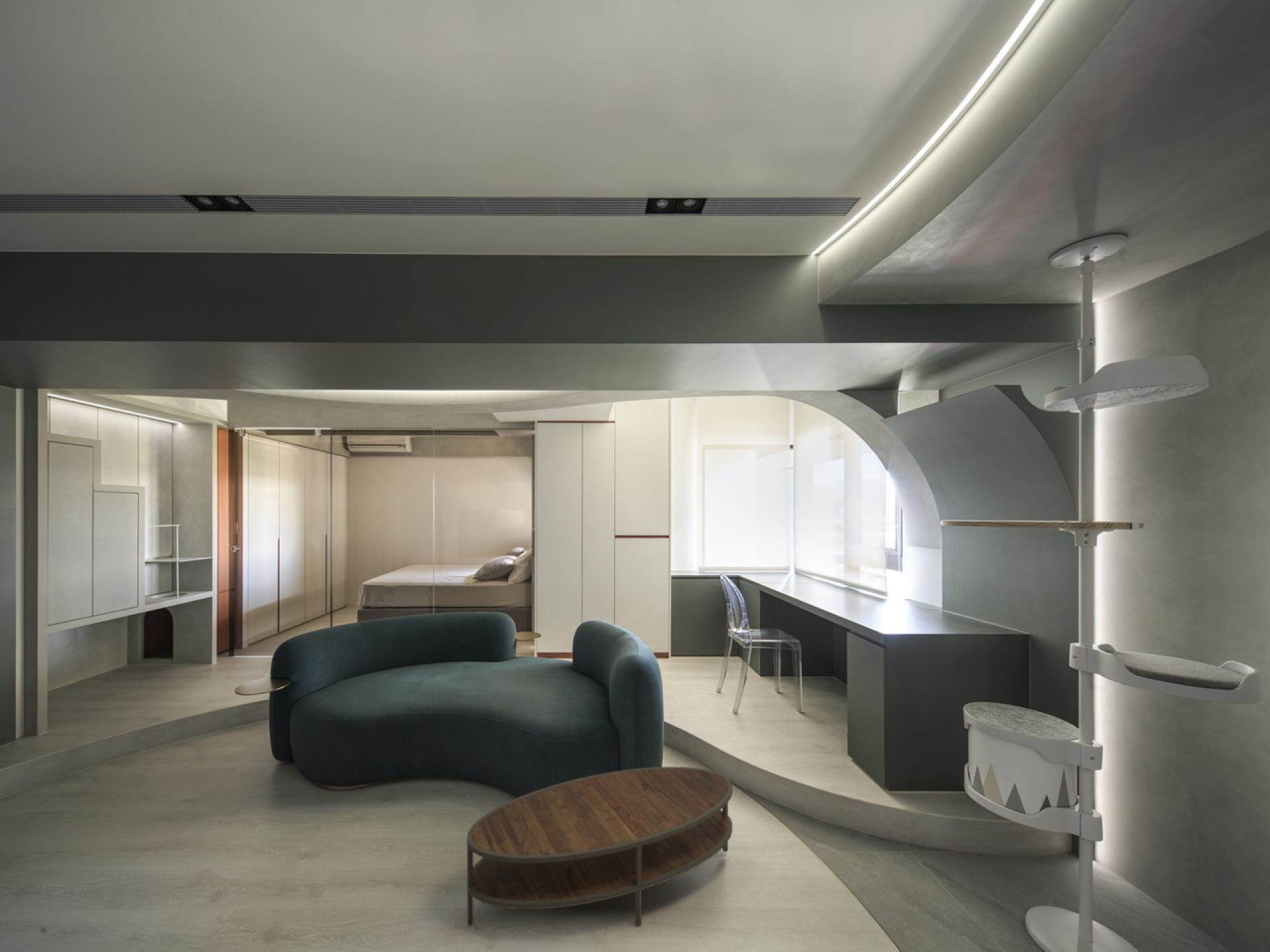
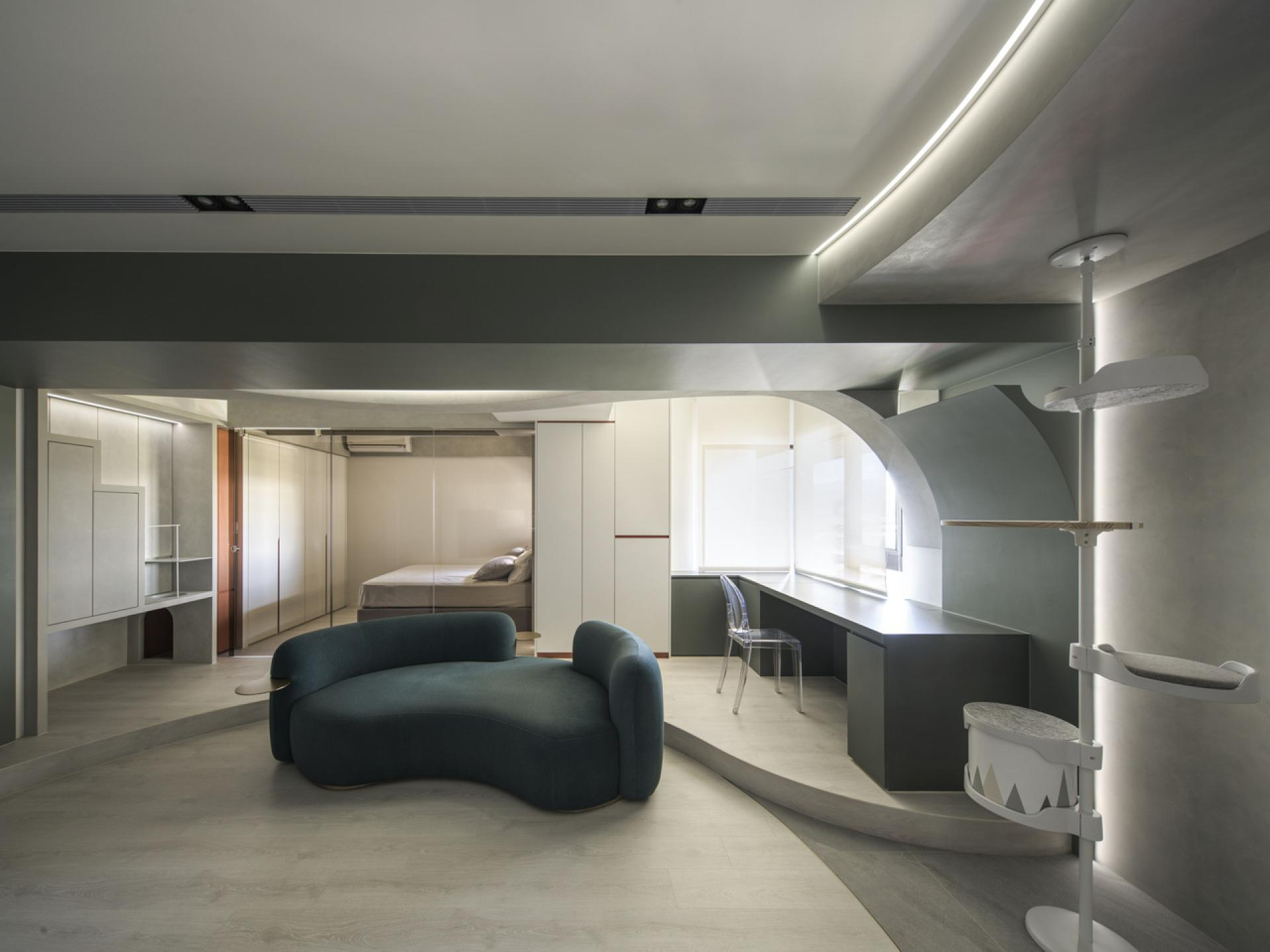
- coffee table [466,766,734,928]
